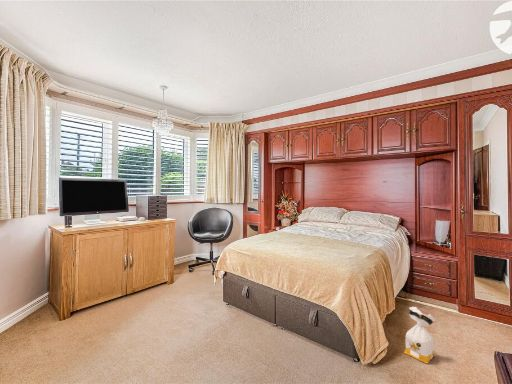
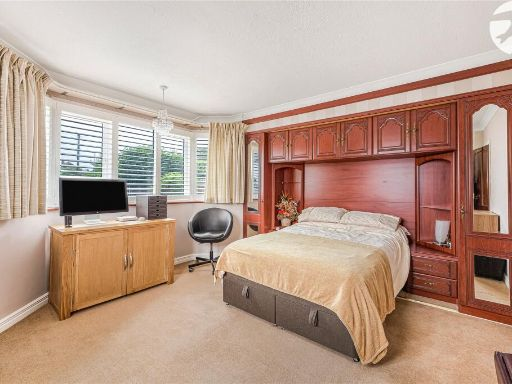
- bag [403,306,436,364]
